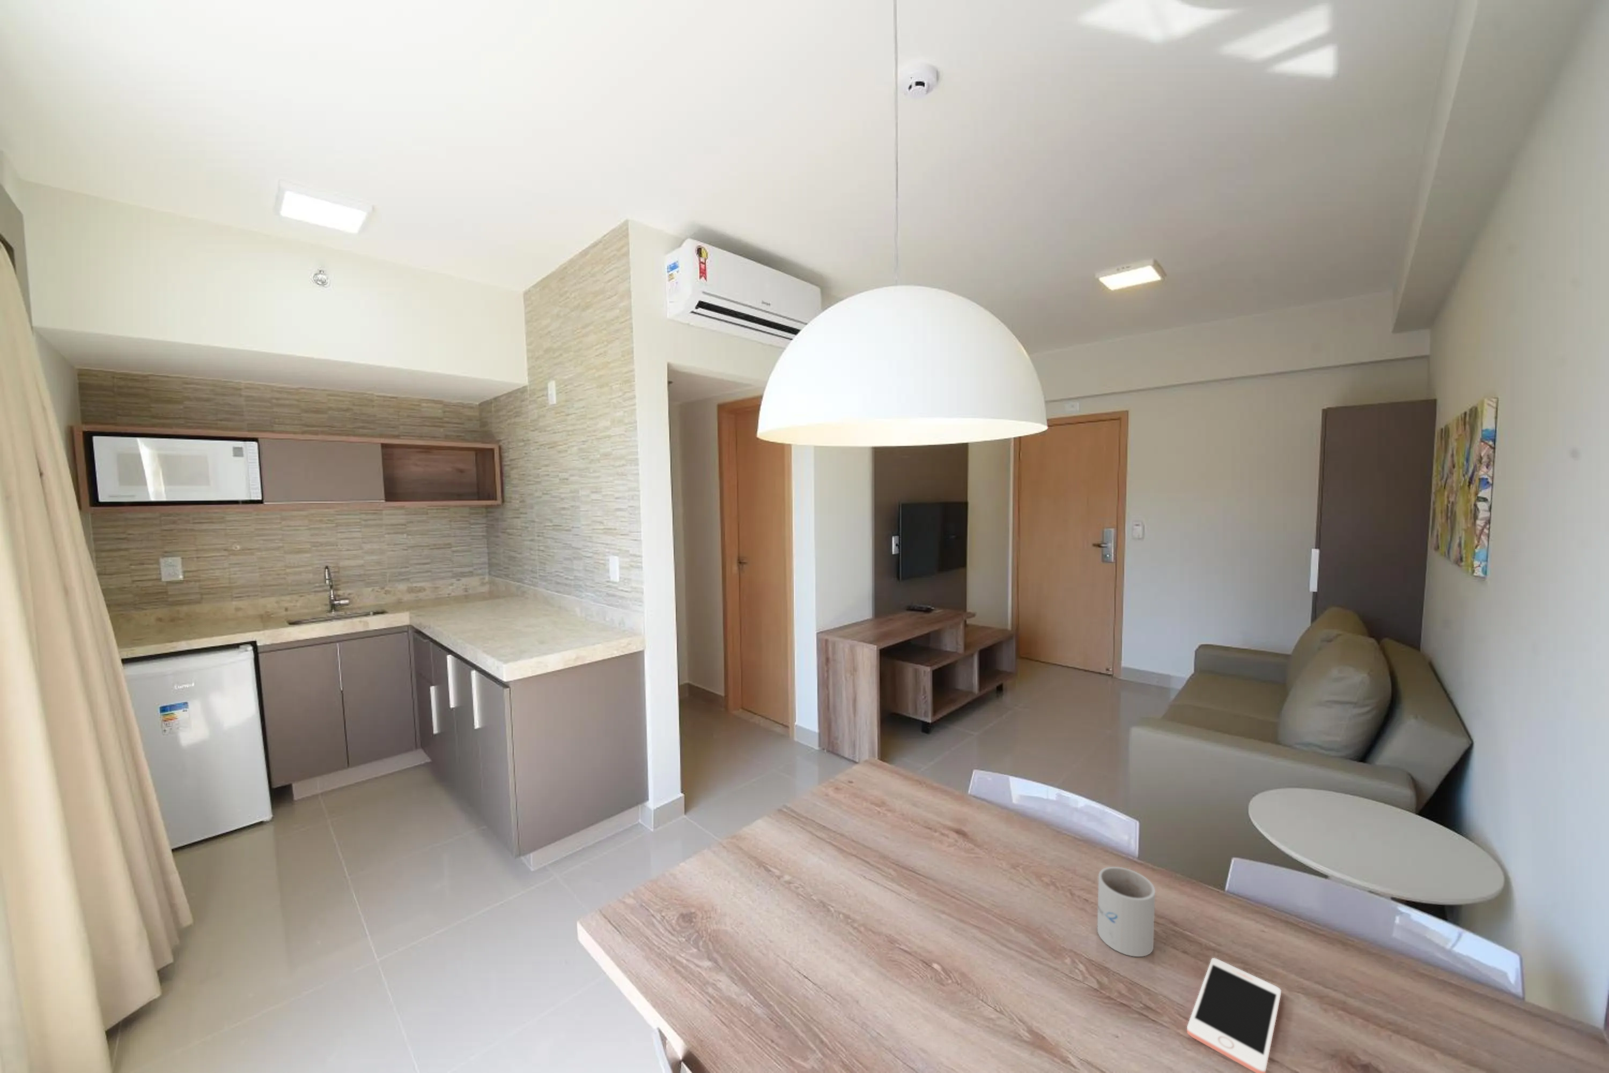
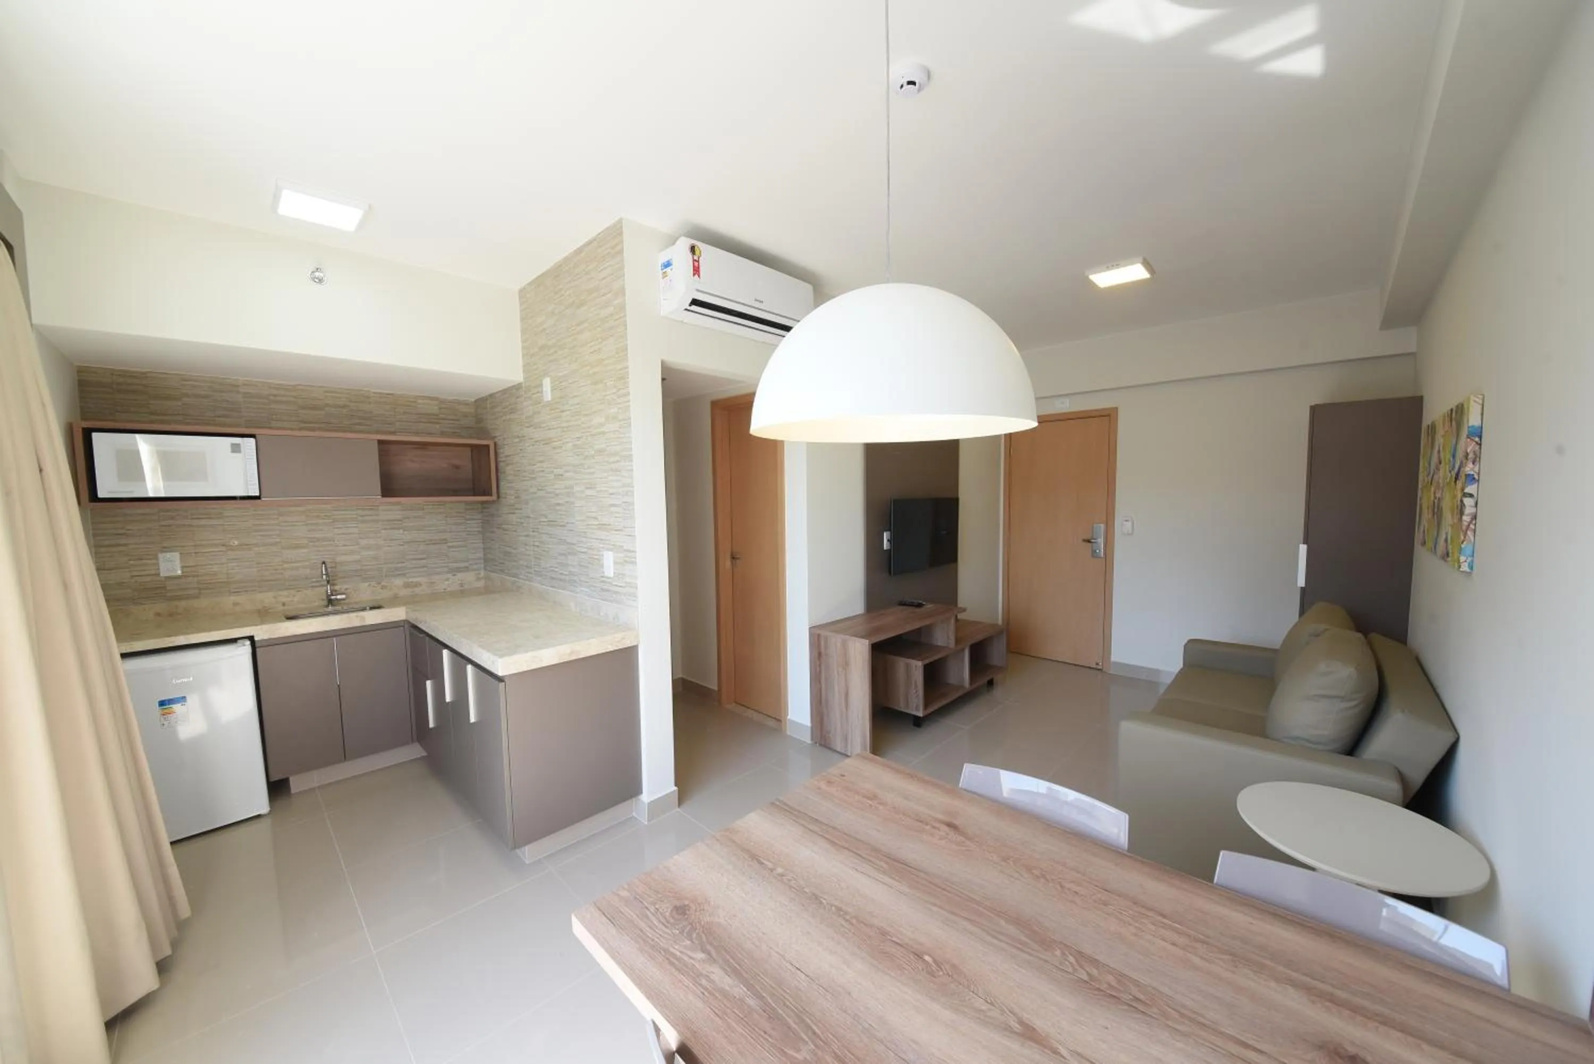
- mug [1096,866,1156,957]
- cell phone [1186,957,1282,1073]
